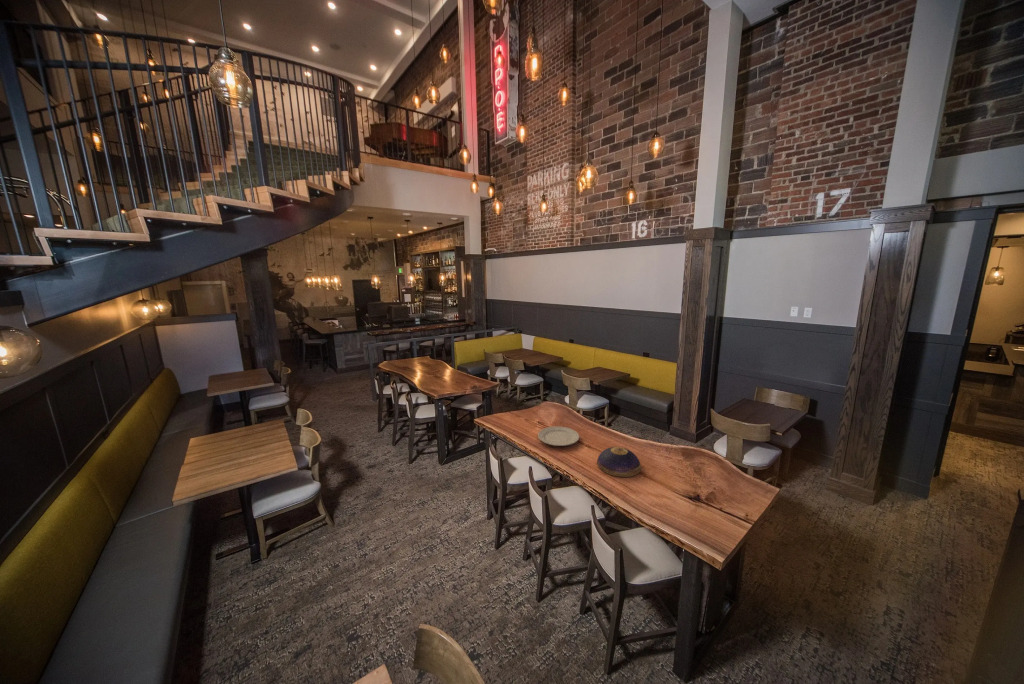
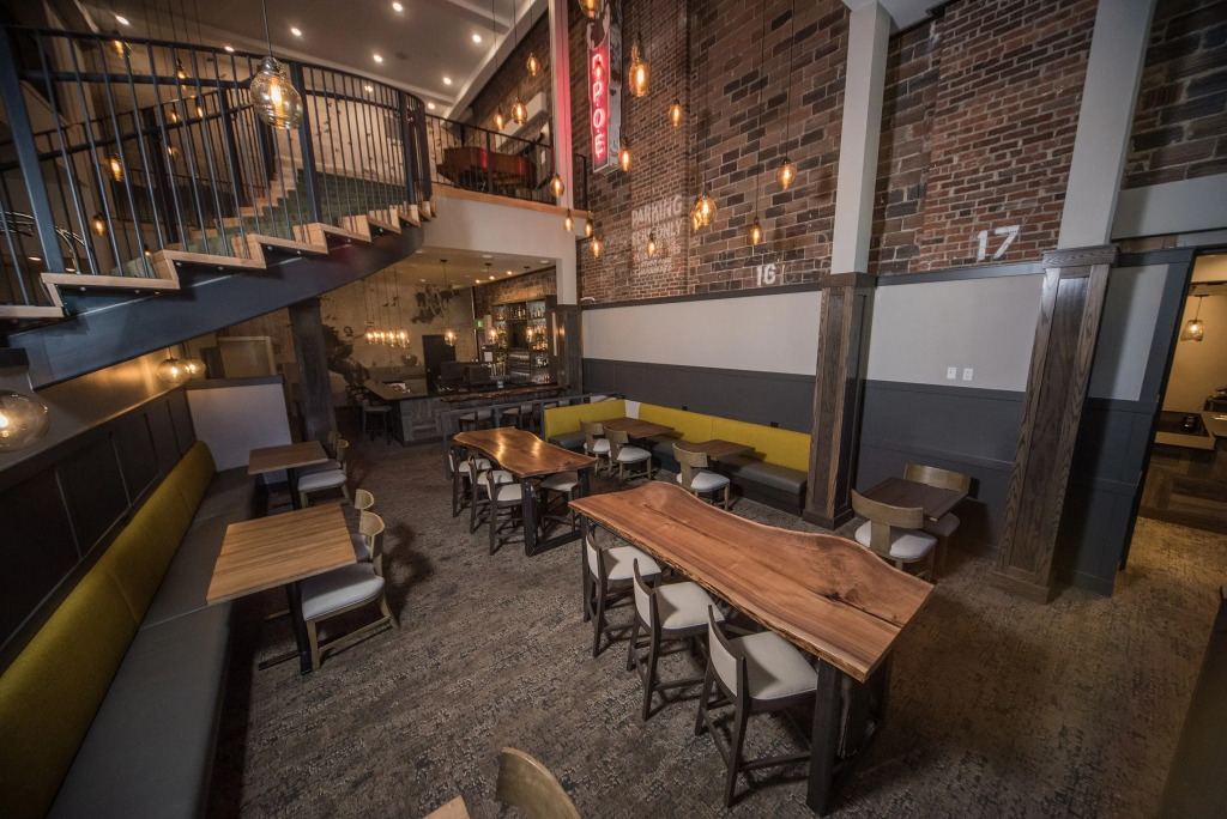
- chinaware [537,425,580,447]
- decorative bowl [596,446,642,478]
